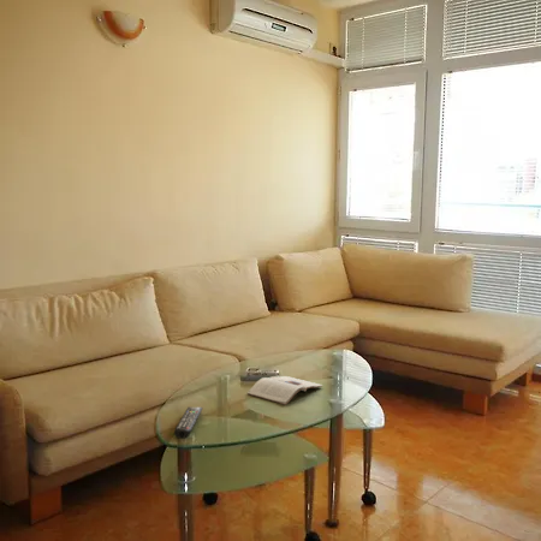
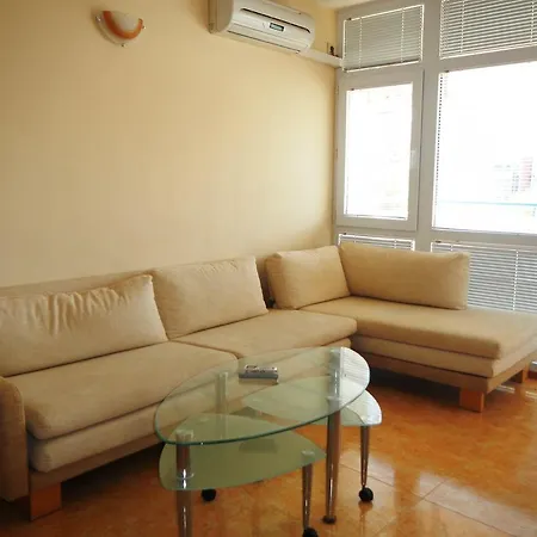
- remote control [173,406,203,439]
- magazine [246,375,323,406]
